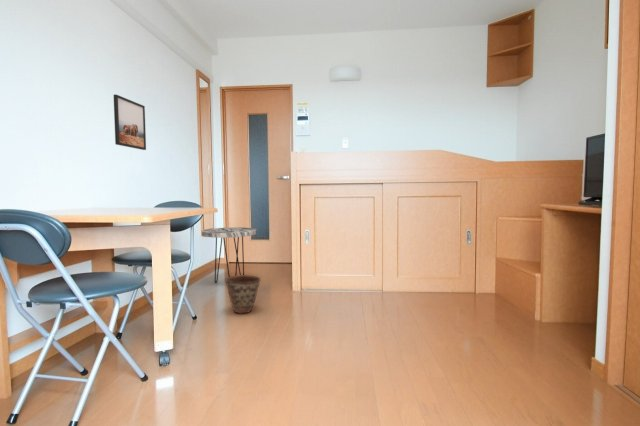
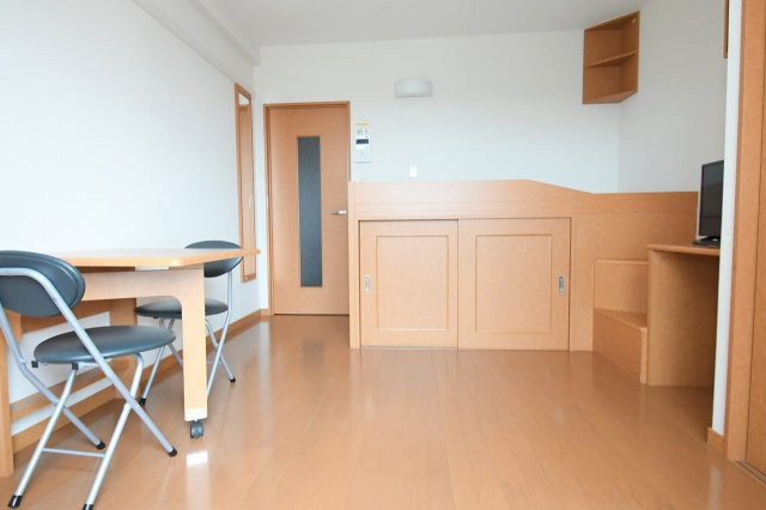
- side table [200,226,258,284]
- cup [224,274,262,315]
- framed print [113,94,147,151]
